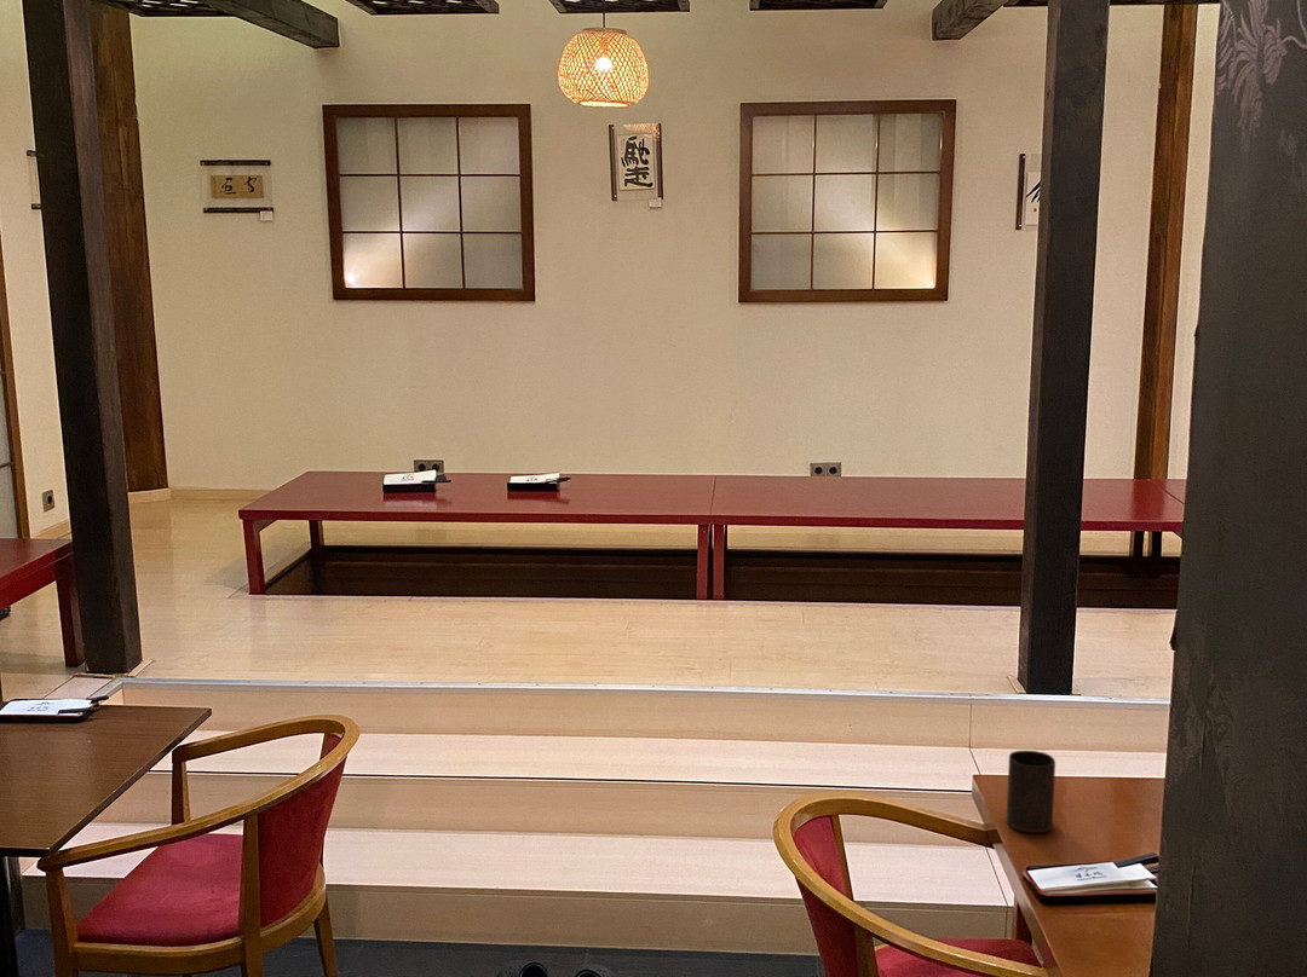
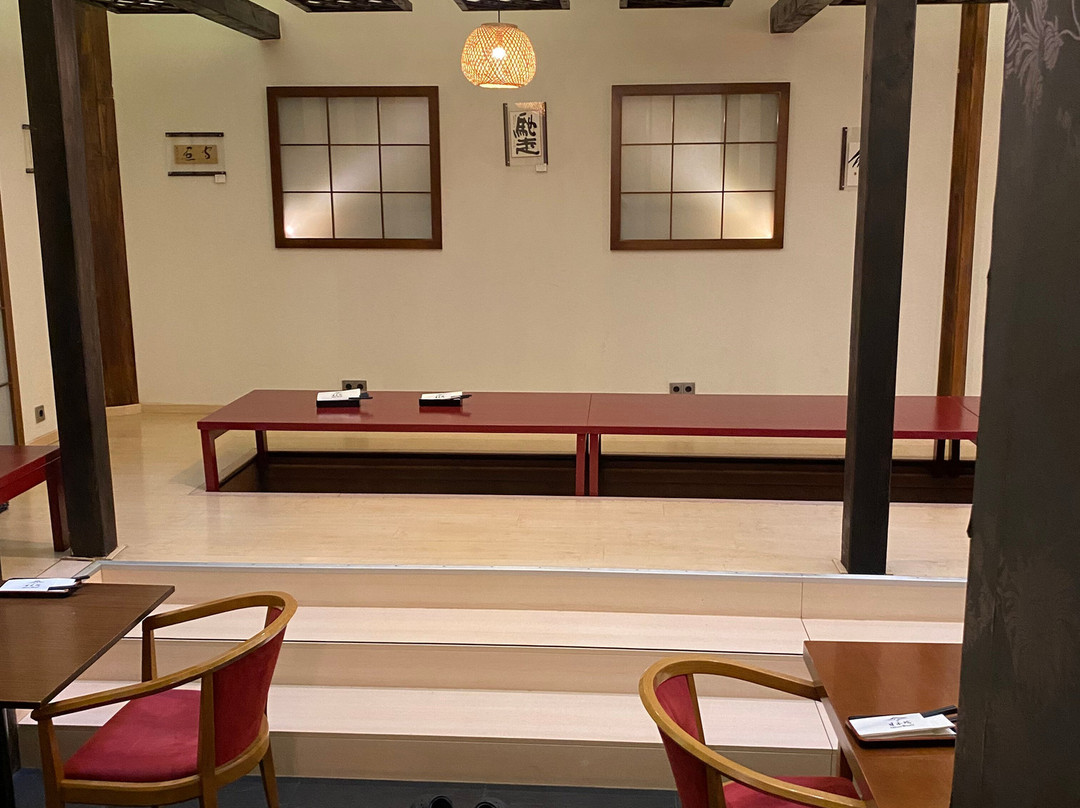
- cup [1006,750,1056,834]
